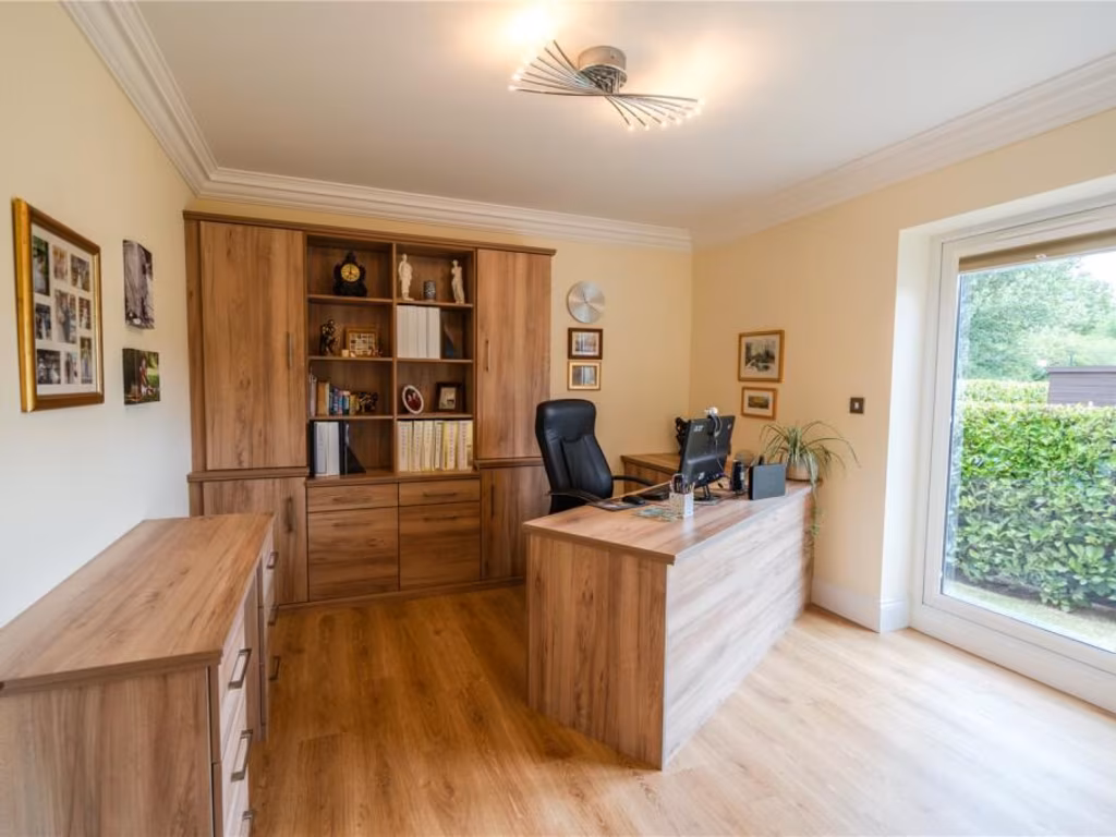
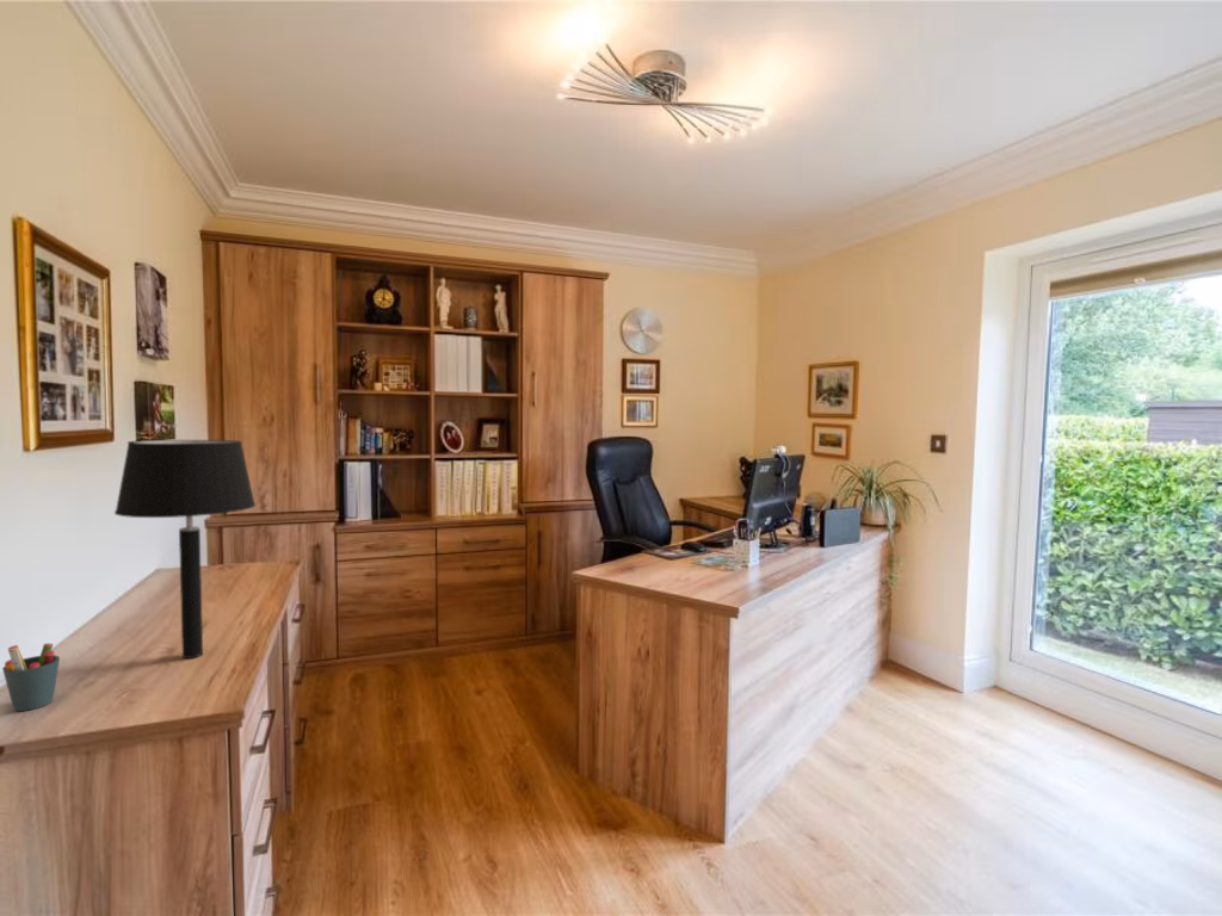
+ pen holder [1,643,61,712]
+ table lamp [113,439,257,660]
